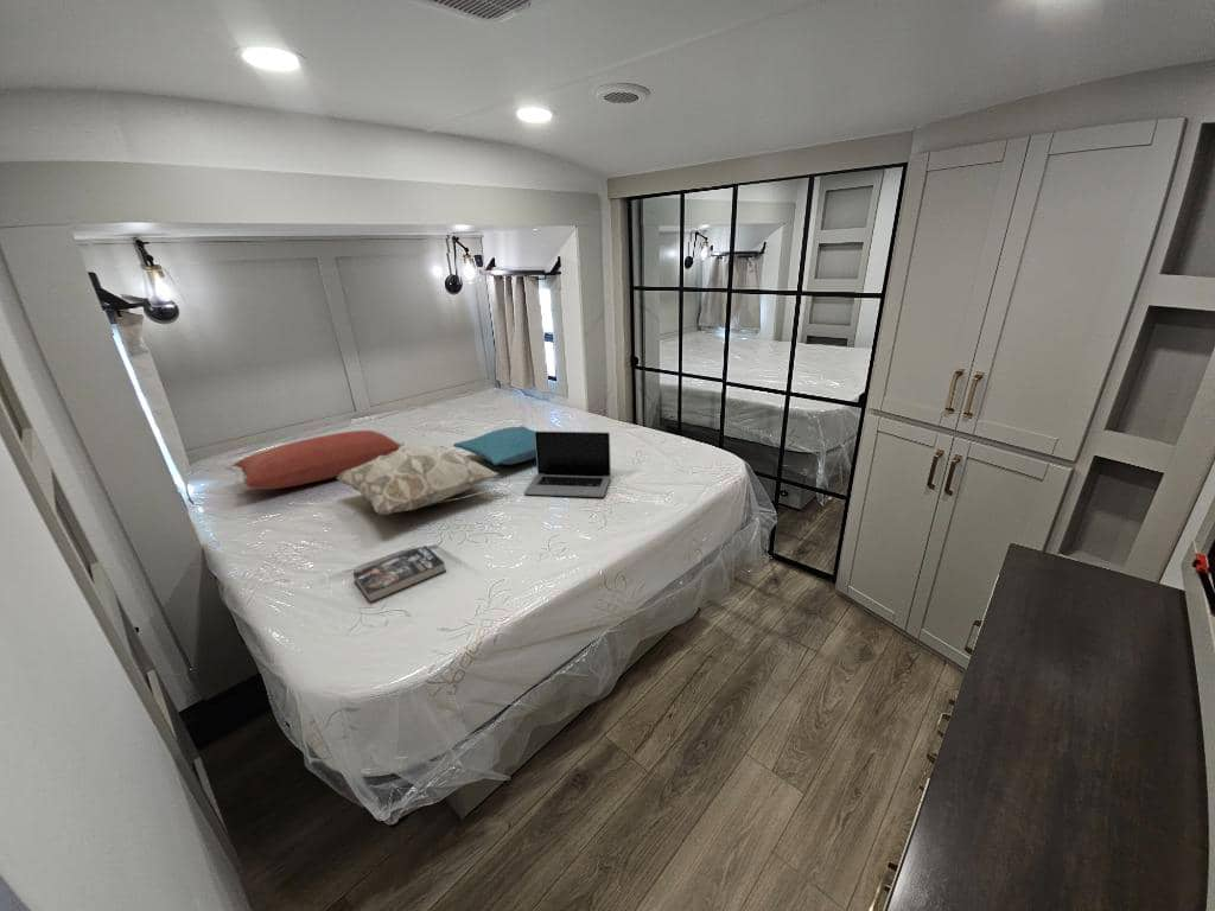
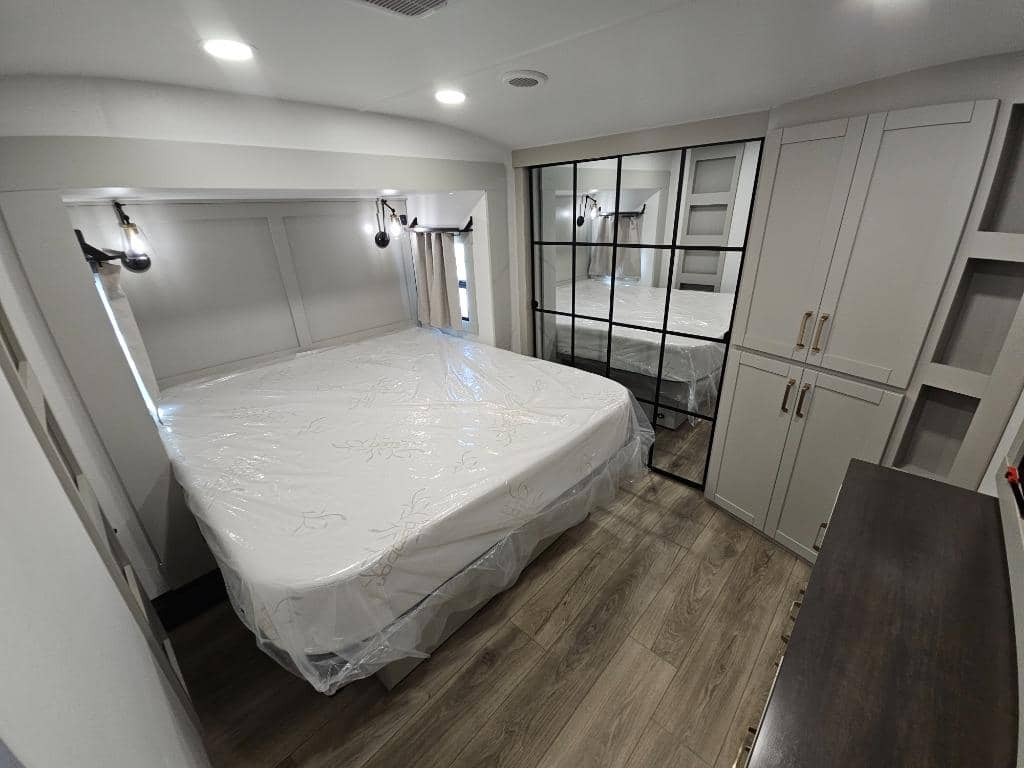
- book [351,544,446,604]
- decorative pillow [336,444,501,516]
- pillow [452,426,536,466]
- laptop [523,429,612,498]
- pillow [224,429,406,491]
